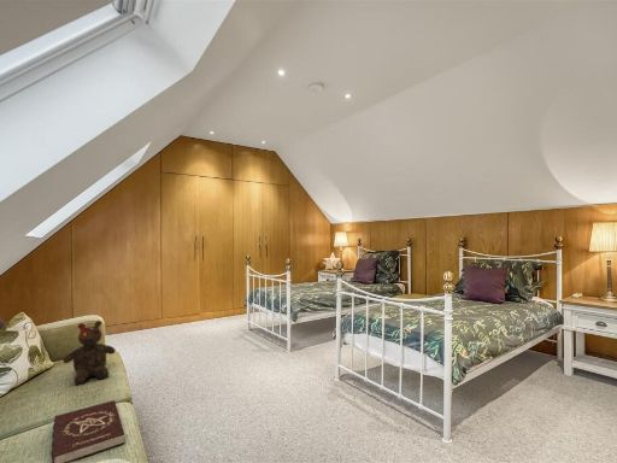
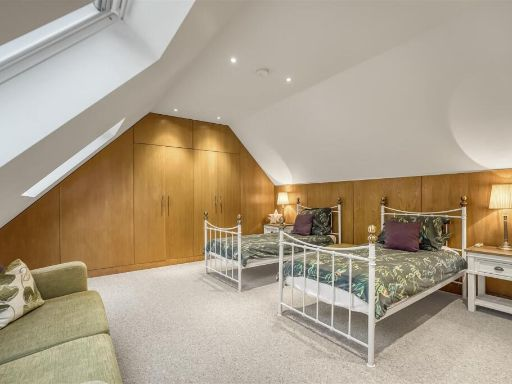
- book [51,399,125,463]
- teddy bear [61,320,117,386]
